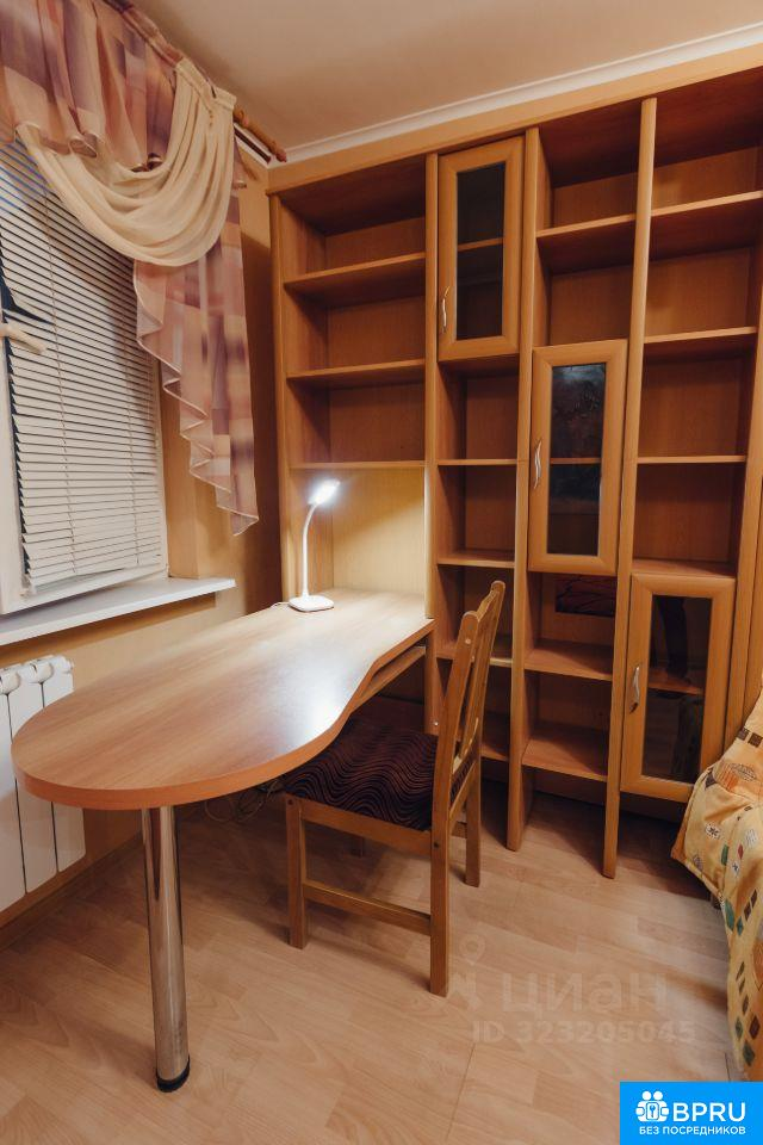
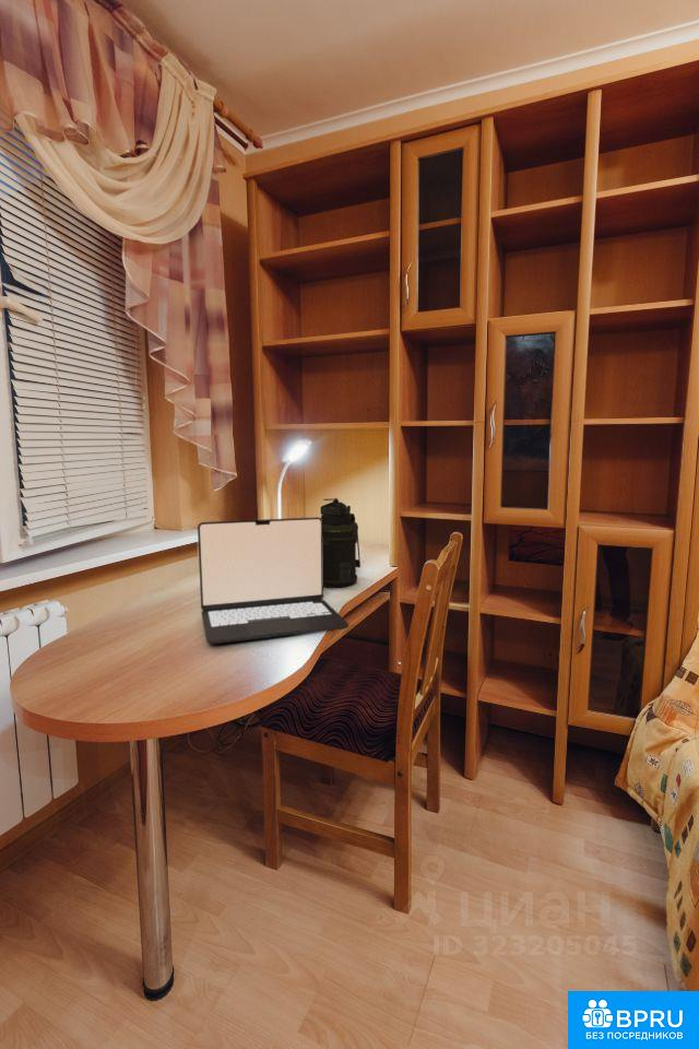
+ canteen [319,497,362,588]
+ laptop [197,516,350,645]
